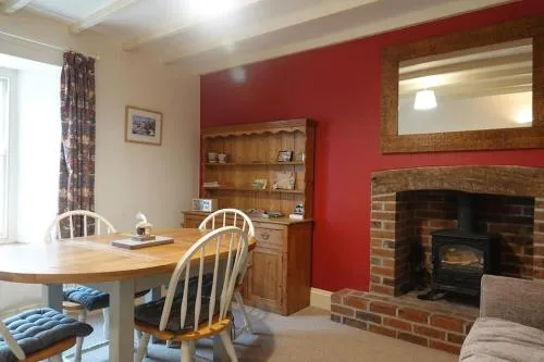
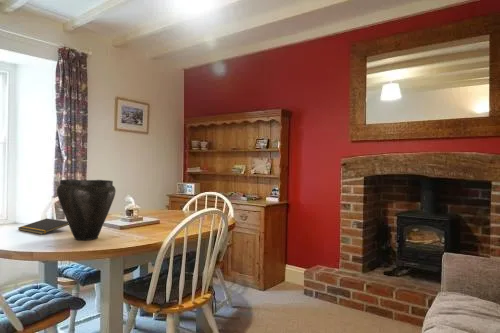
+ notepad [17,218,69,235]
+ vase [56,178,117,241]
